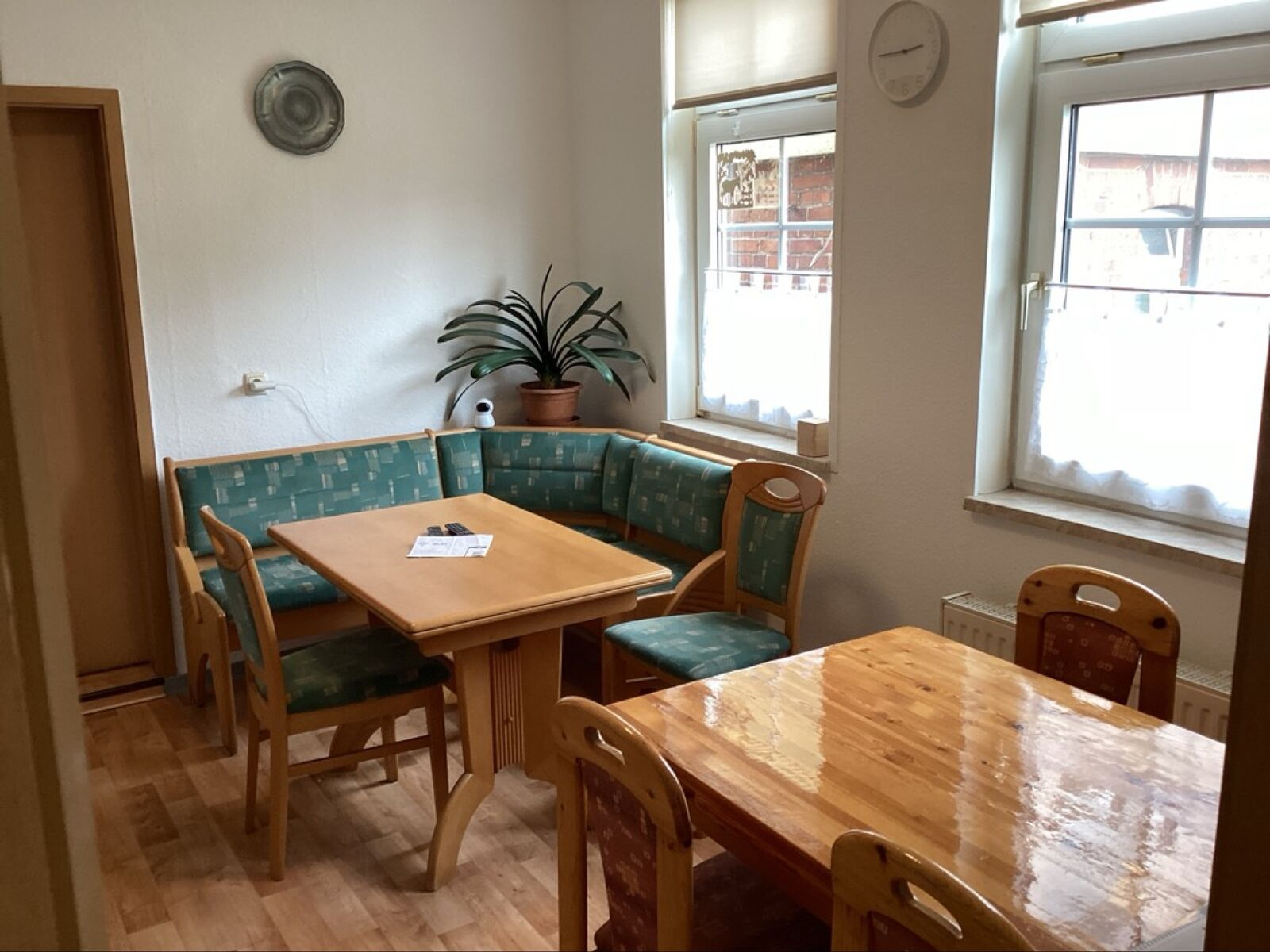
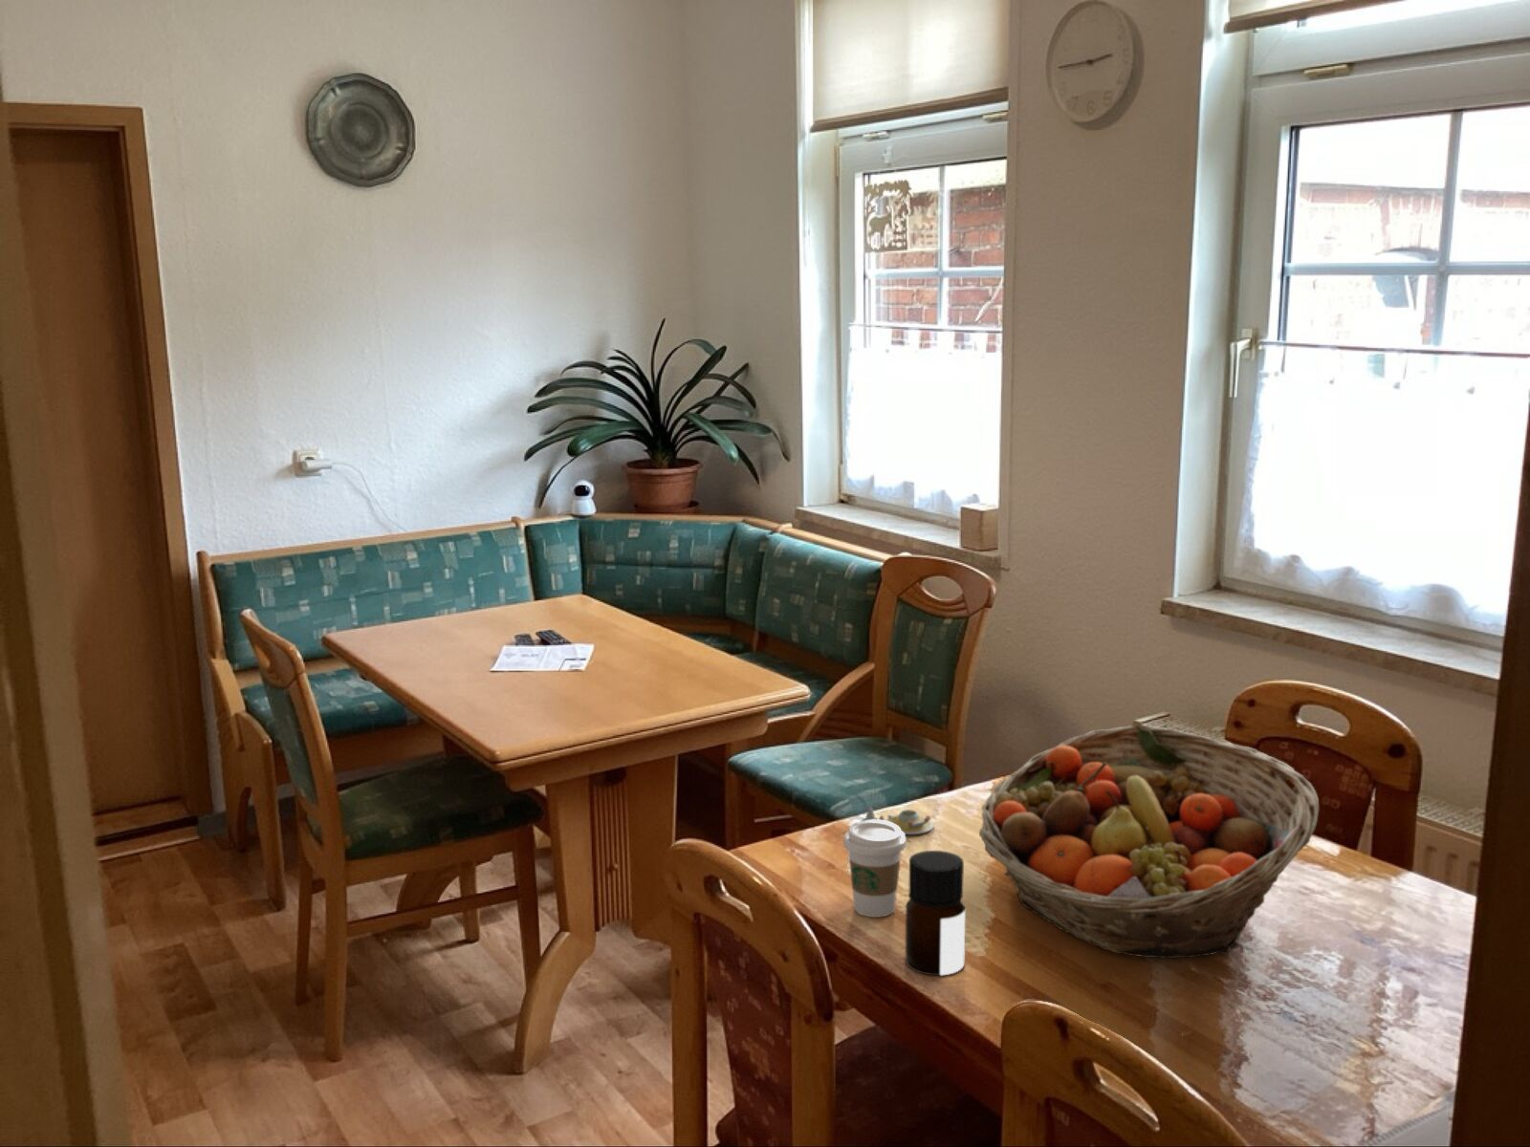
+ coffee cup [842,820,906,918]
+ fruit basket [978,724,1319,959]
+ salt and pepper shaker set [860,807,935,835]
+ bottle [905,849,966,976]
